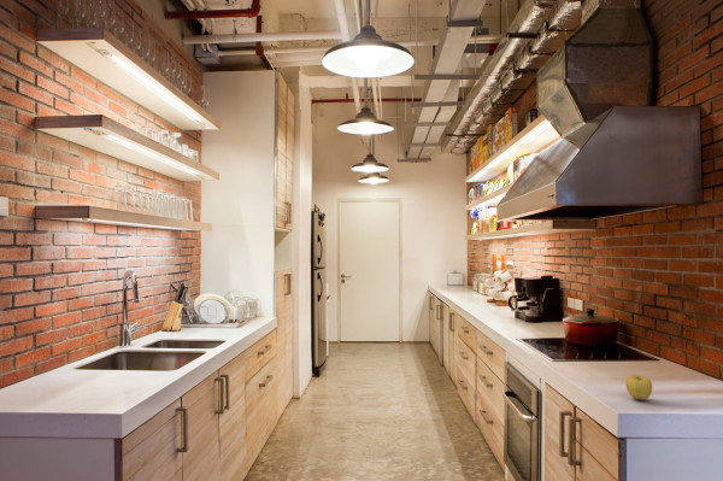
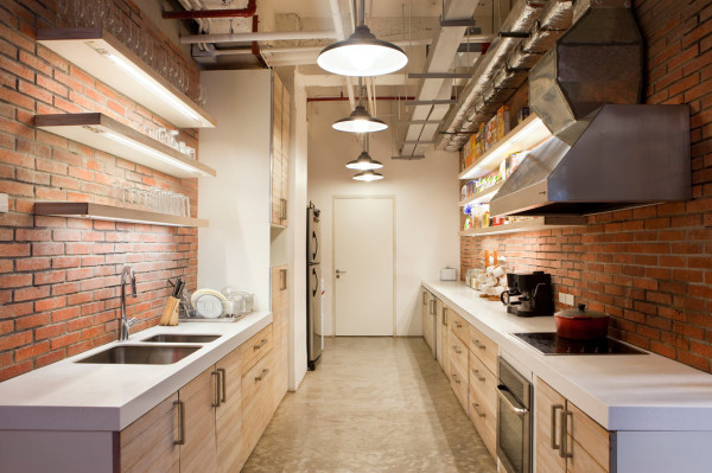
- apple [624,374,653,401]
